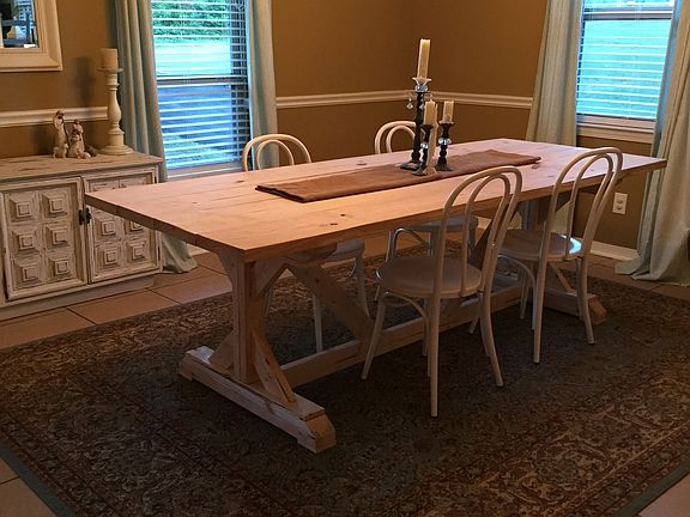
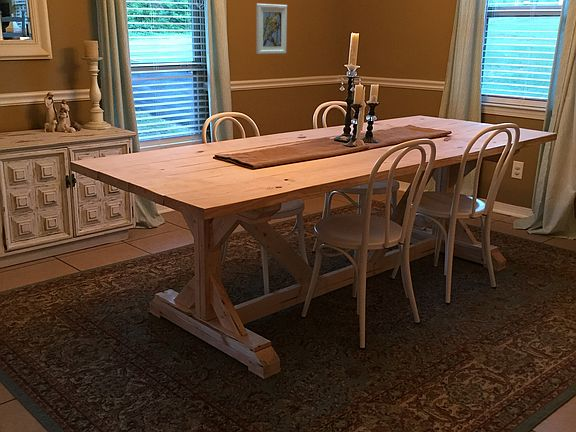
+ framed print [255,3,288,55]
